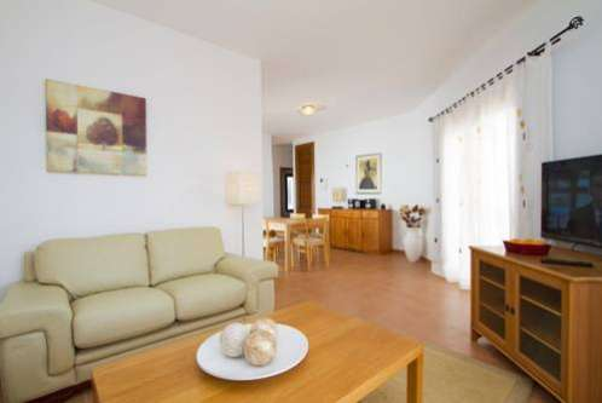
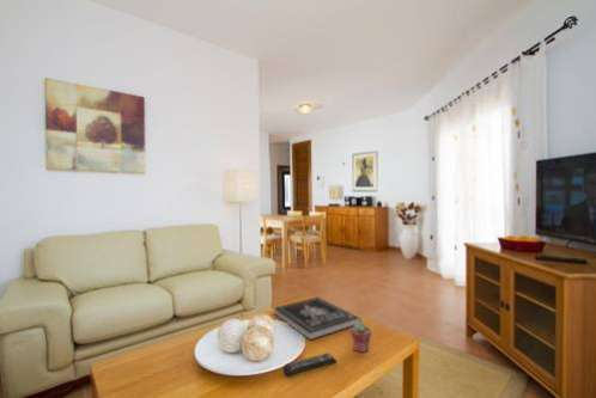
+ remote control [282,353,337,376]
+ potted succulent [349,322,372,354]
+ book [273,296,361,341]
